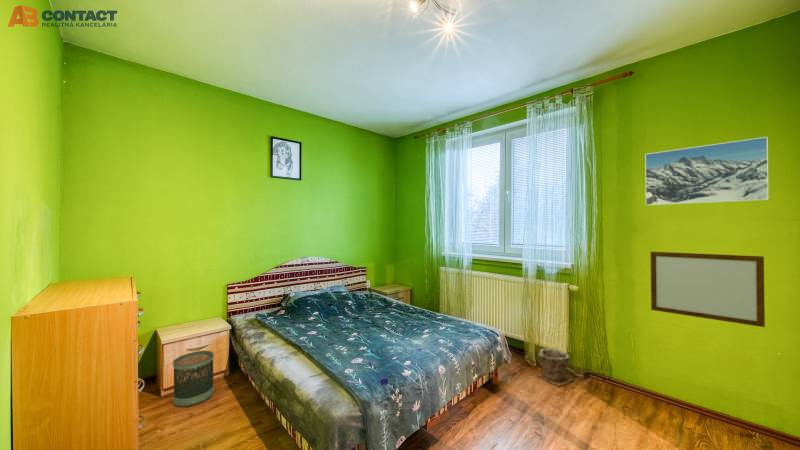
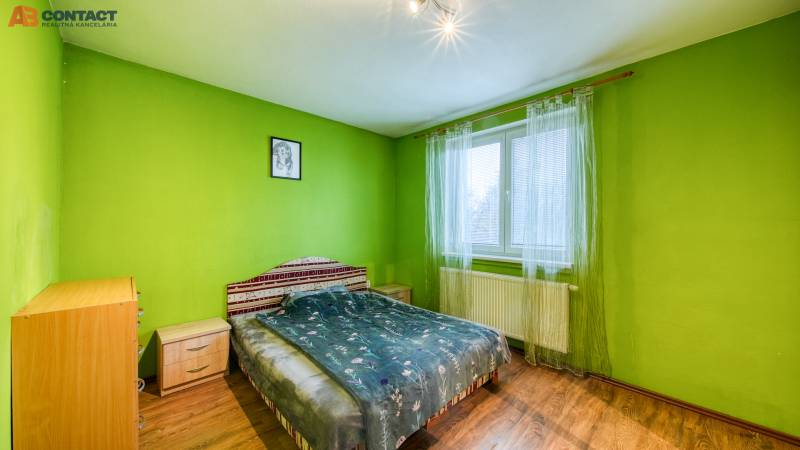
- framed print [644,136,769,206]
- wastebasket [172,350,215,408]
- writing board [650,251,766,328]
- plant pot [535,348,574,387]
